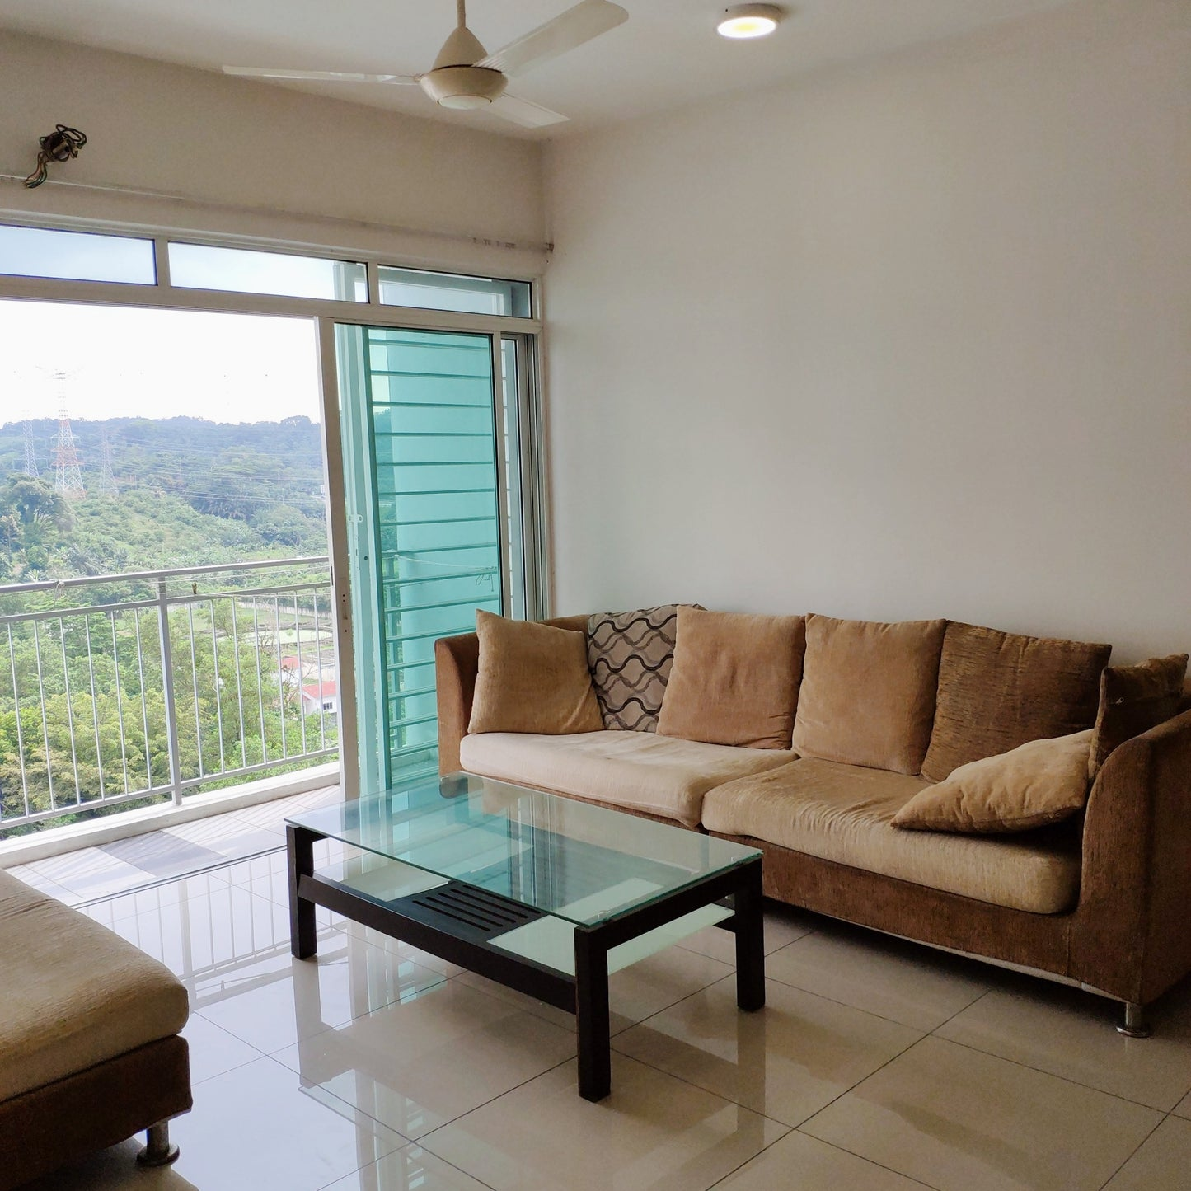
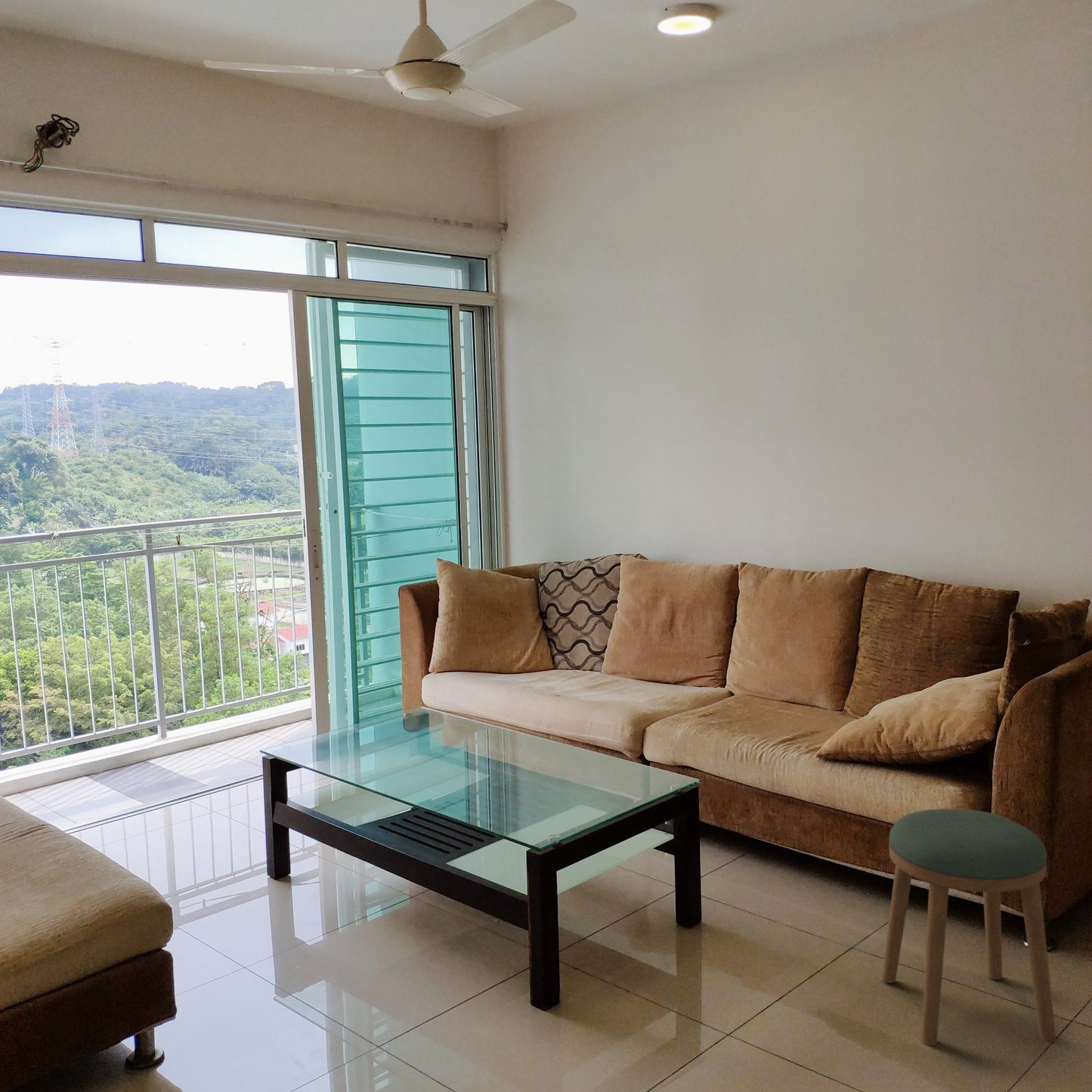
+ stool [881,808,1057,1047]
